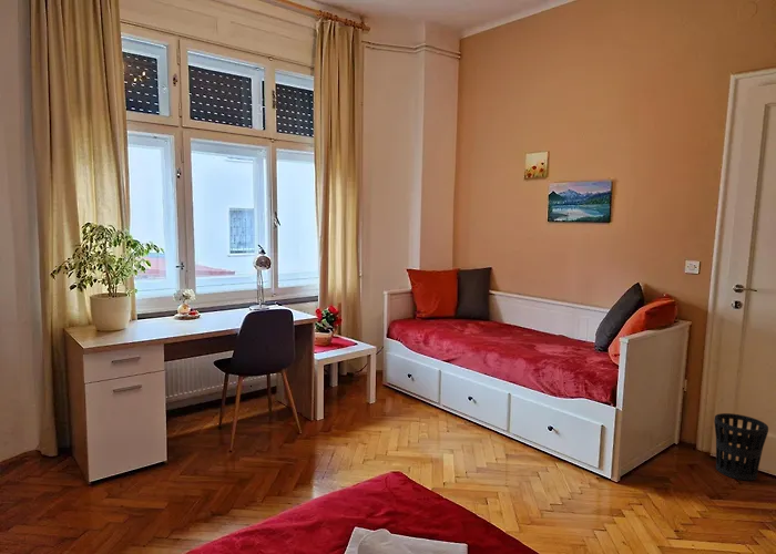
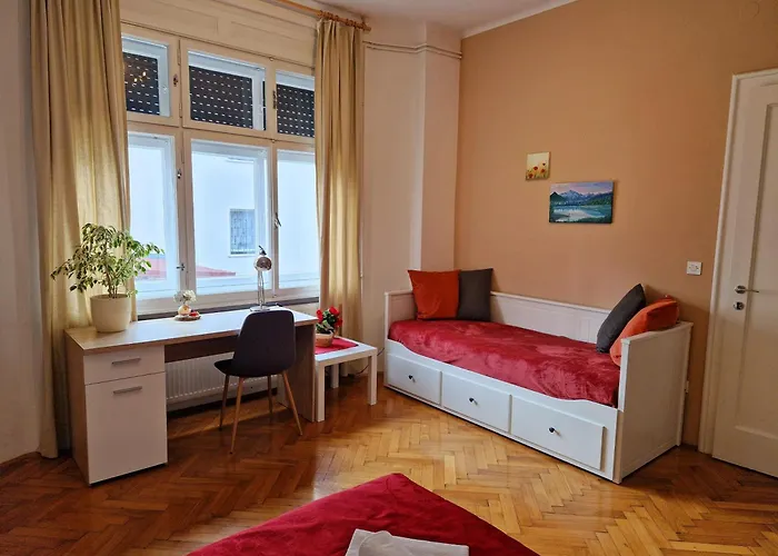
- wastebasket [713,412,769,482]
